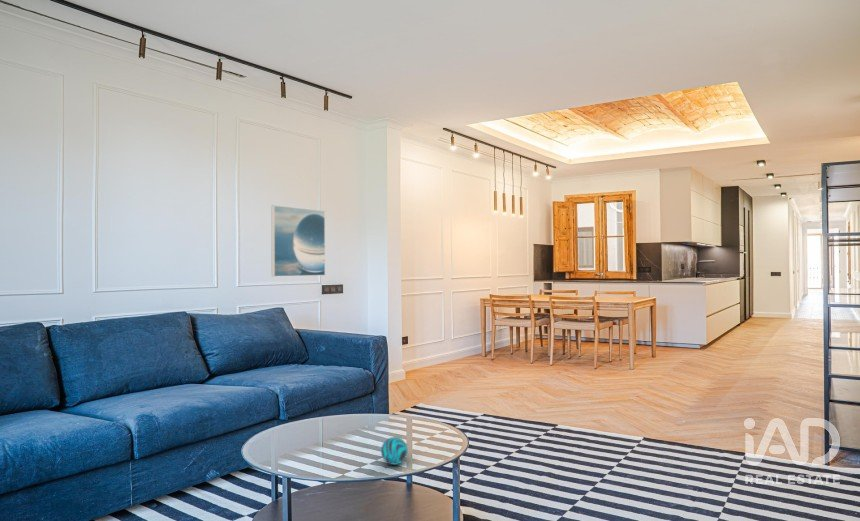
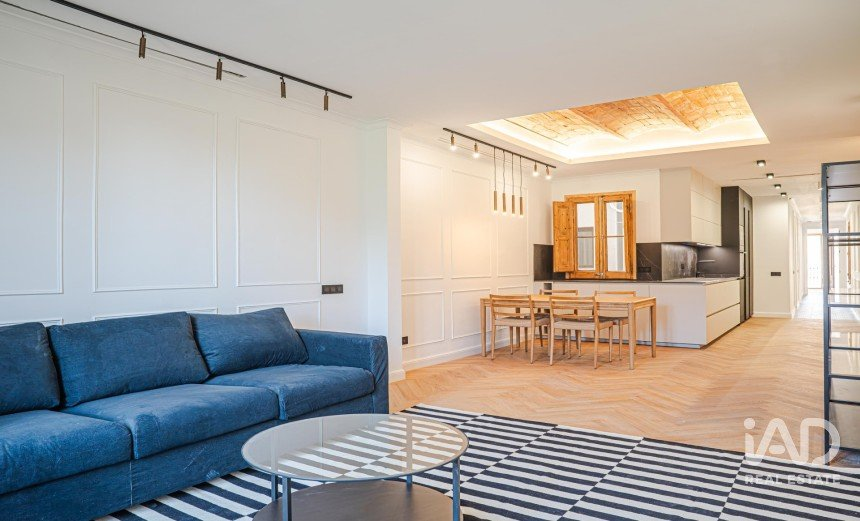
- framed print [271,204,326,278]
- decorative ball [380,436,409,466]
